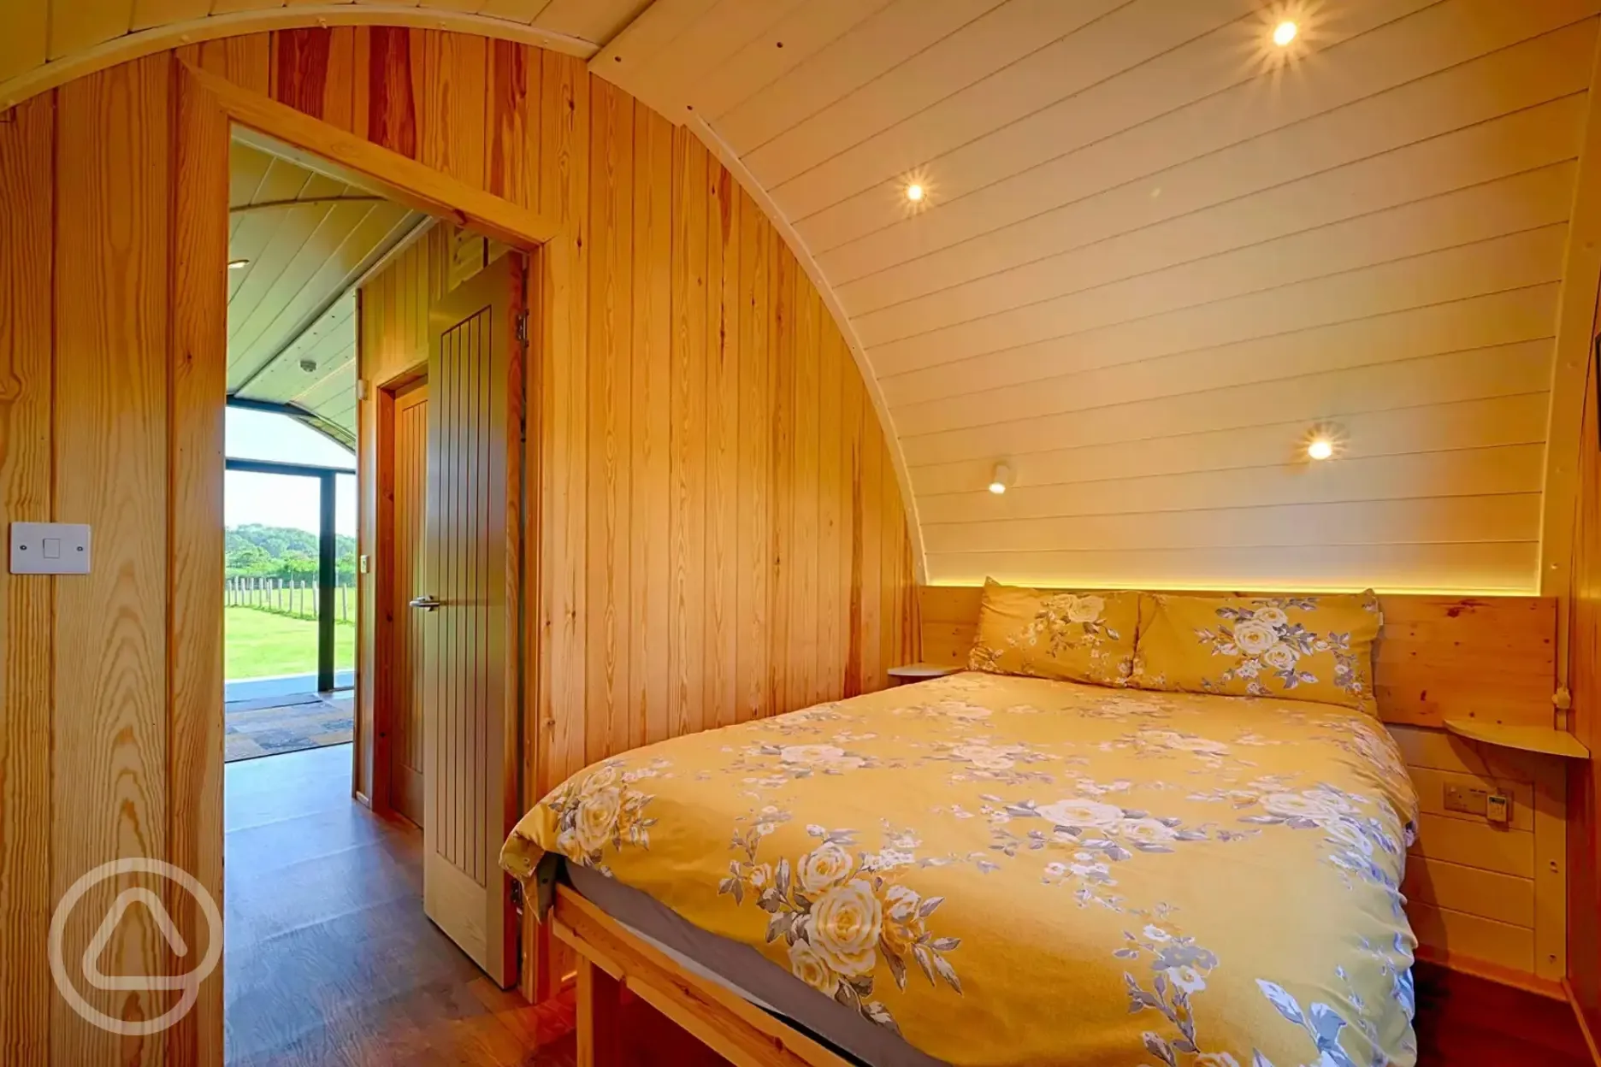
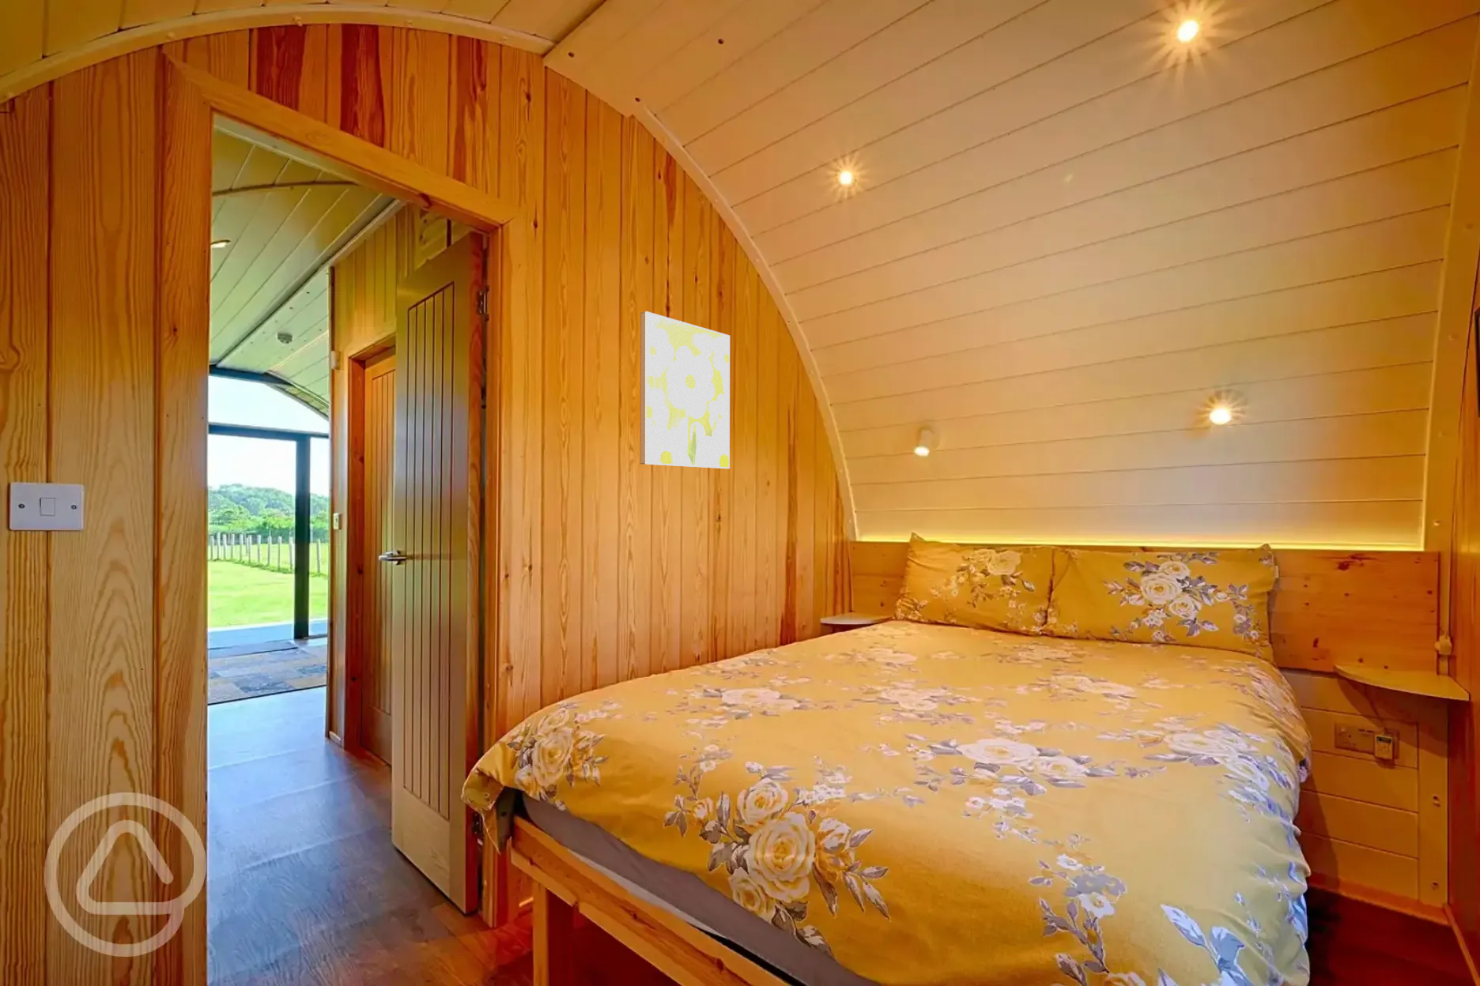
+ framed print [640,310,730,469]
